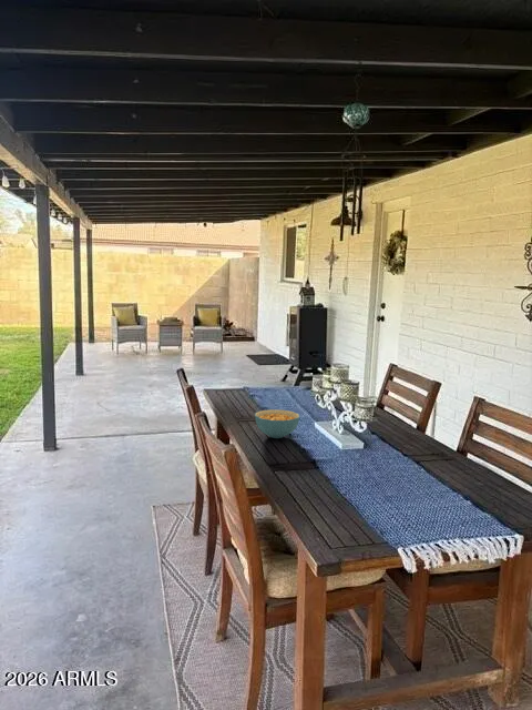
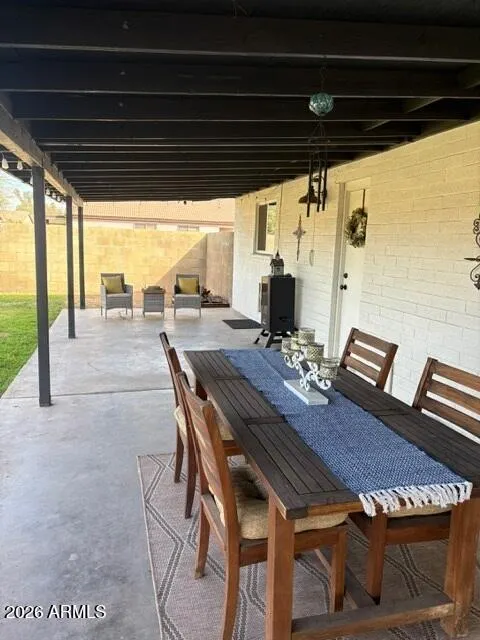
- cereal bowl [254,408,300,439]
